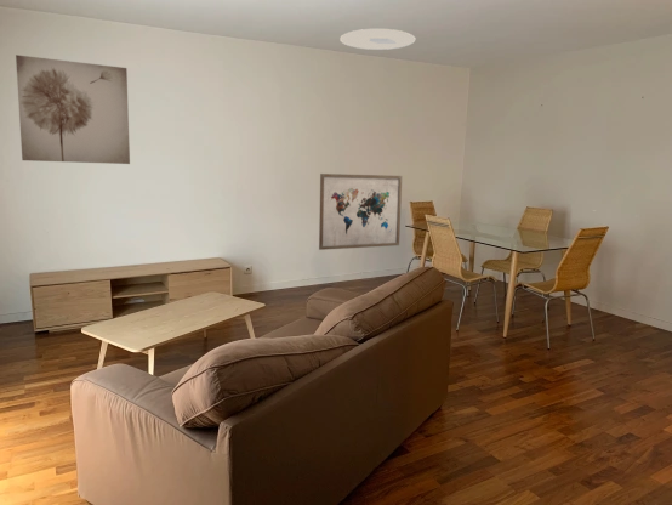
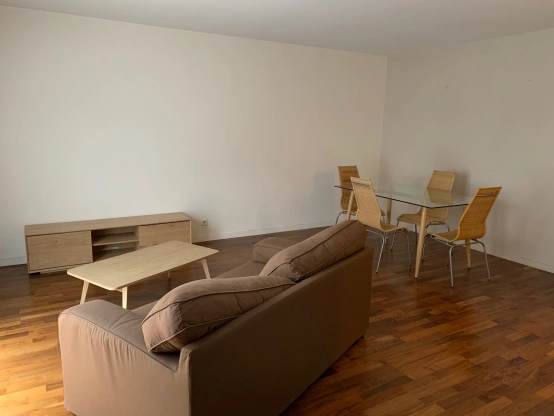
- ceiling light [338,28,416,51]
- wall art [318,172,403,251]
- wall art [15,53,131,165]
